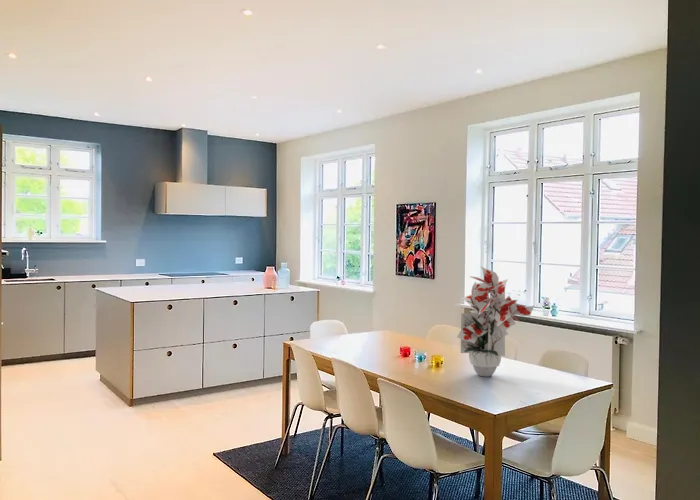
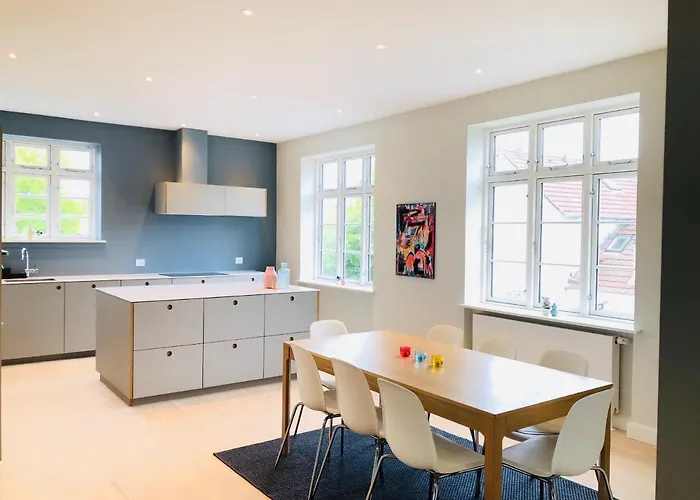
- bouquet [456,266,535,377]
